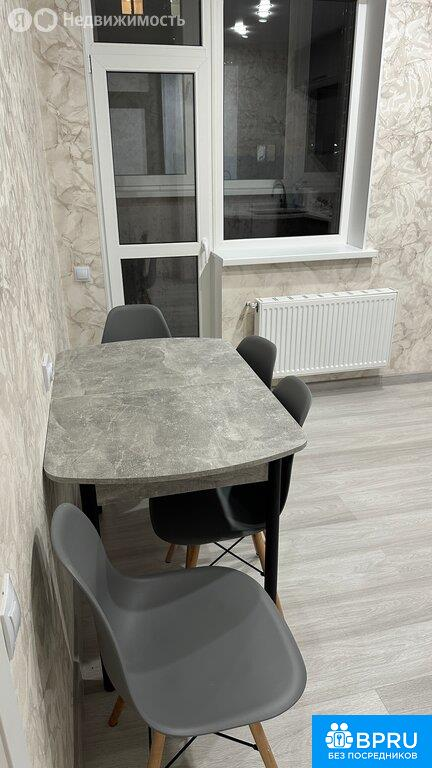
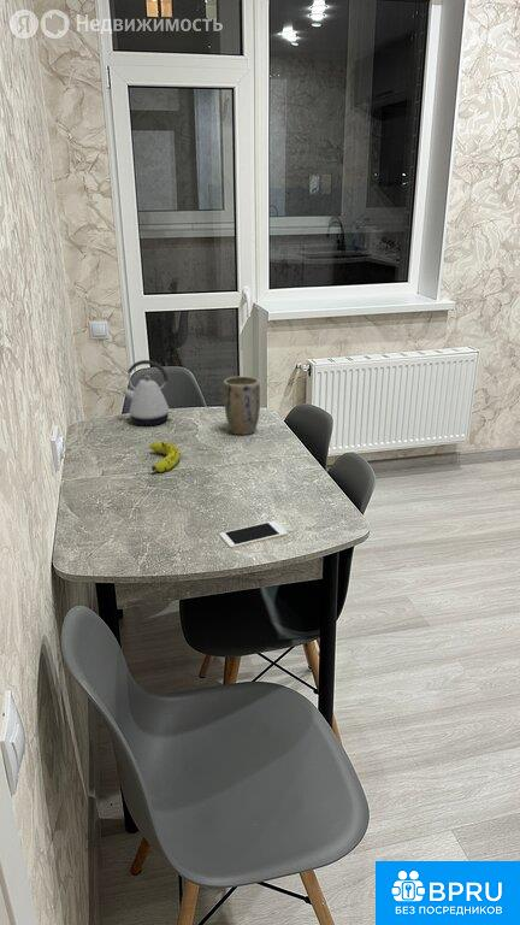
+ plant pot [223,376,261,436]
+ kettle [120,359,173,426]
+ cell phone [219,520,288,549]
+ fruit [148,441,182,473]
